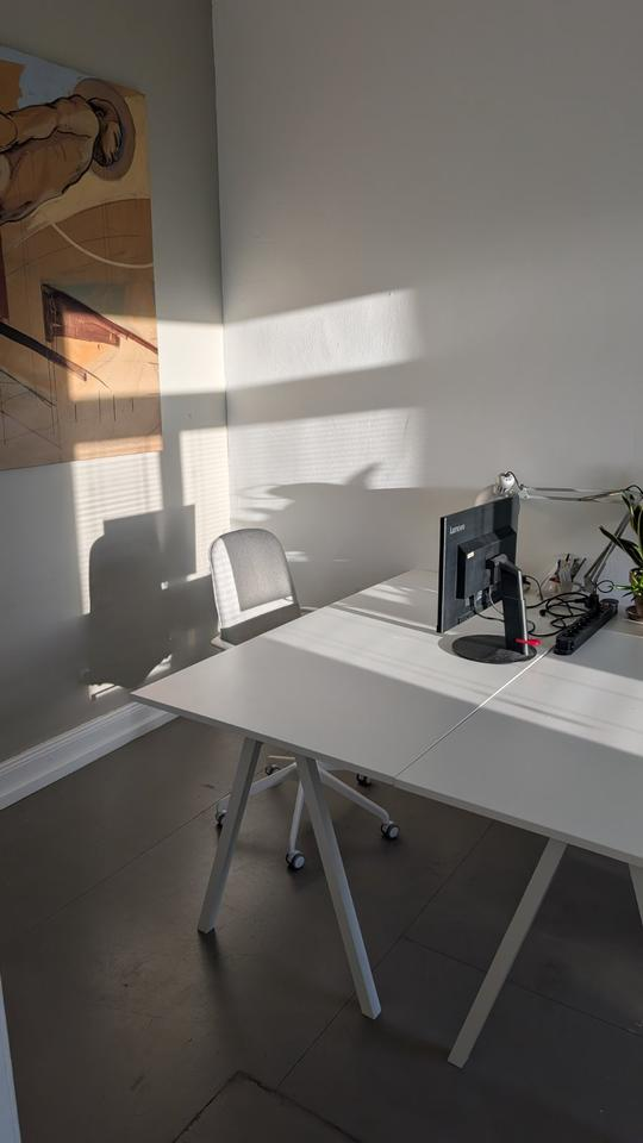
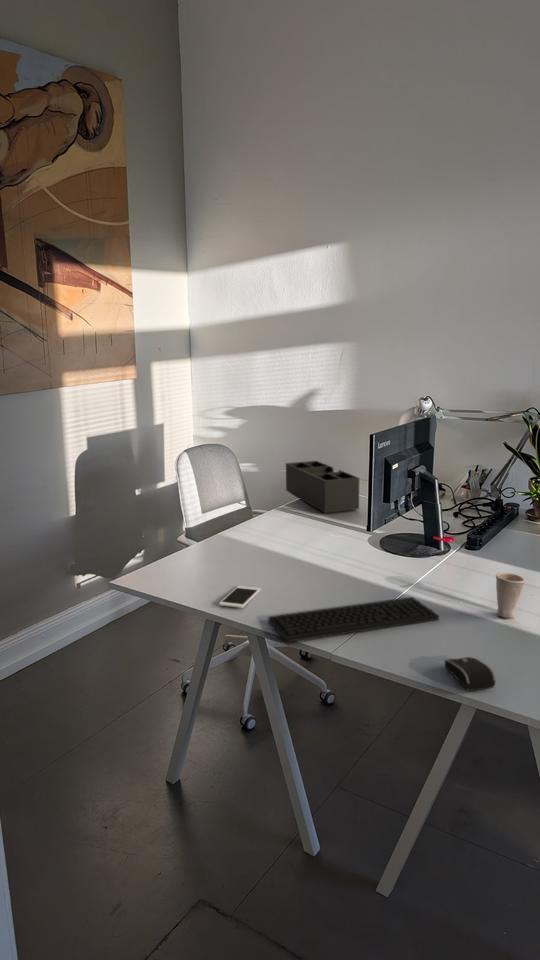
+ keyboard [267,596,440,643]
+ cup [495,571,527,619]
+ desk organizer [285,460,360,514]
+ computer mouse [444,656,496,692]
+ cell phone [218,585,262,609]
